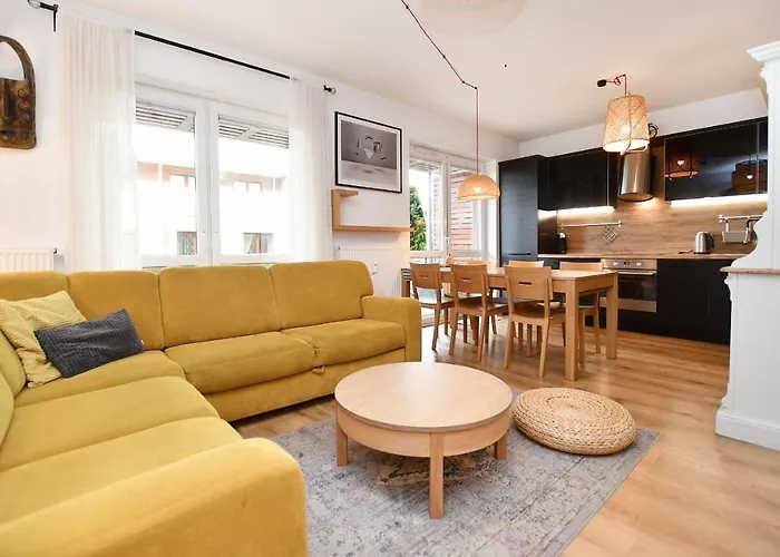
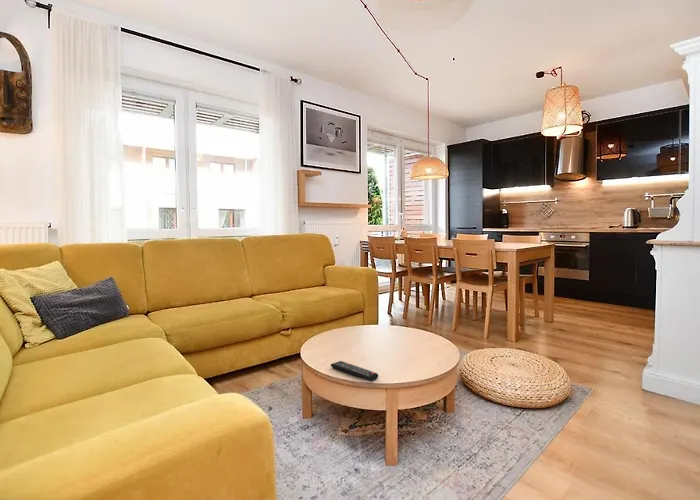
+ remote control [330,360,379,382]
